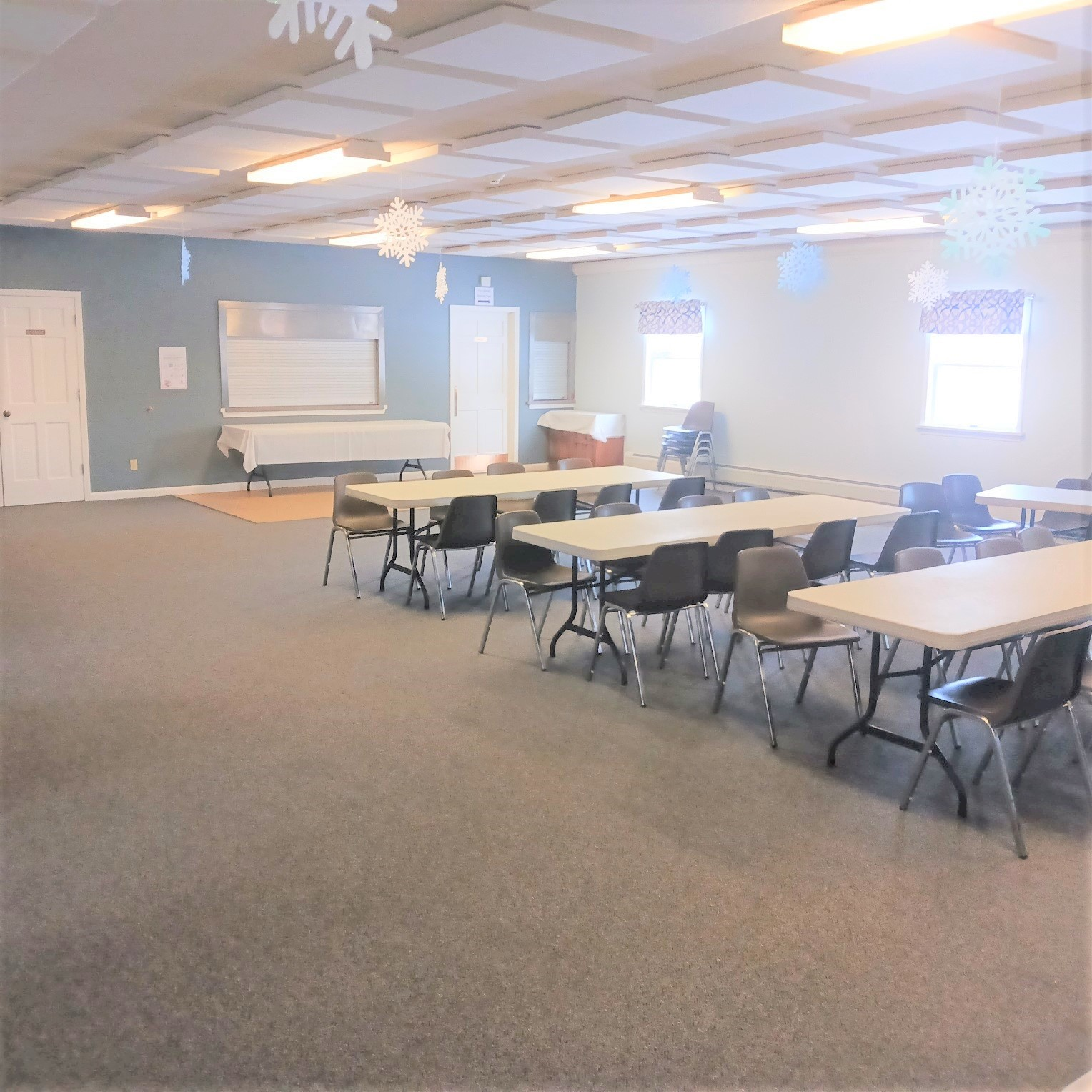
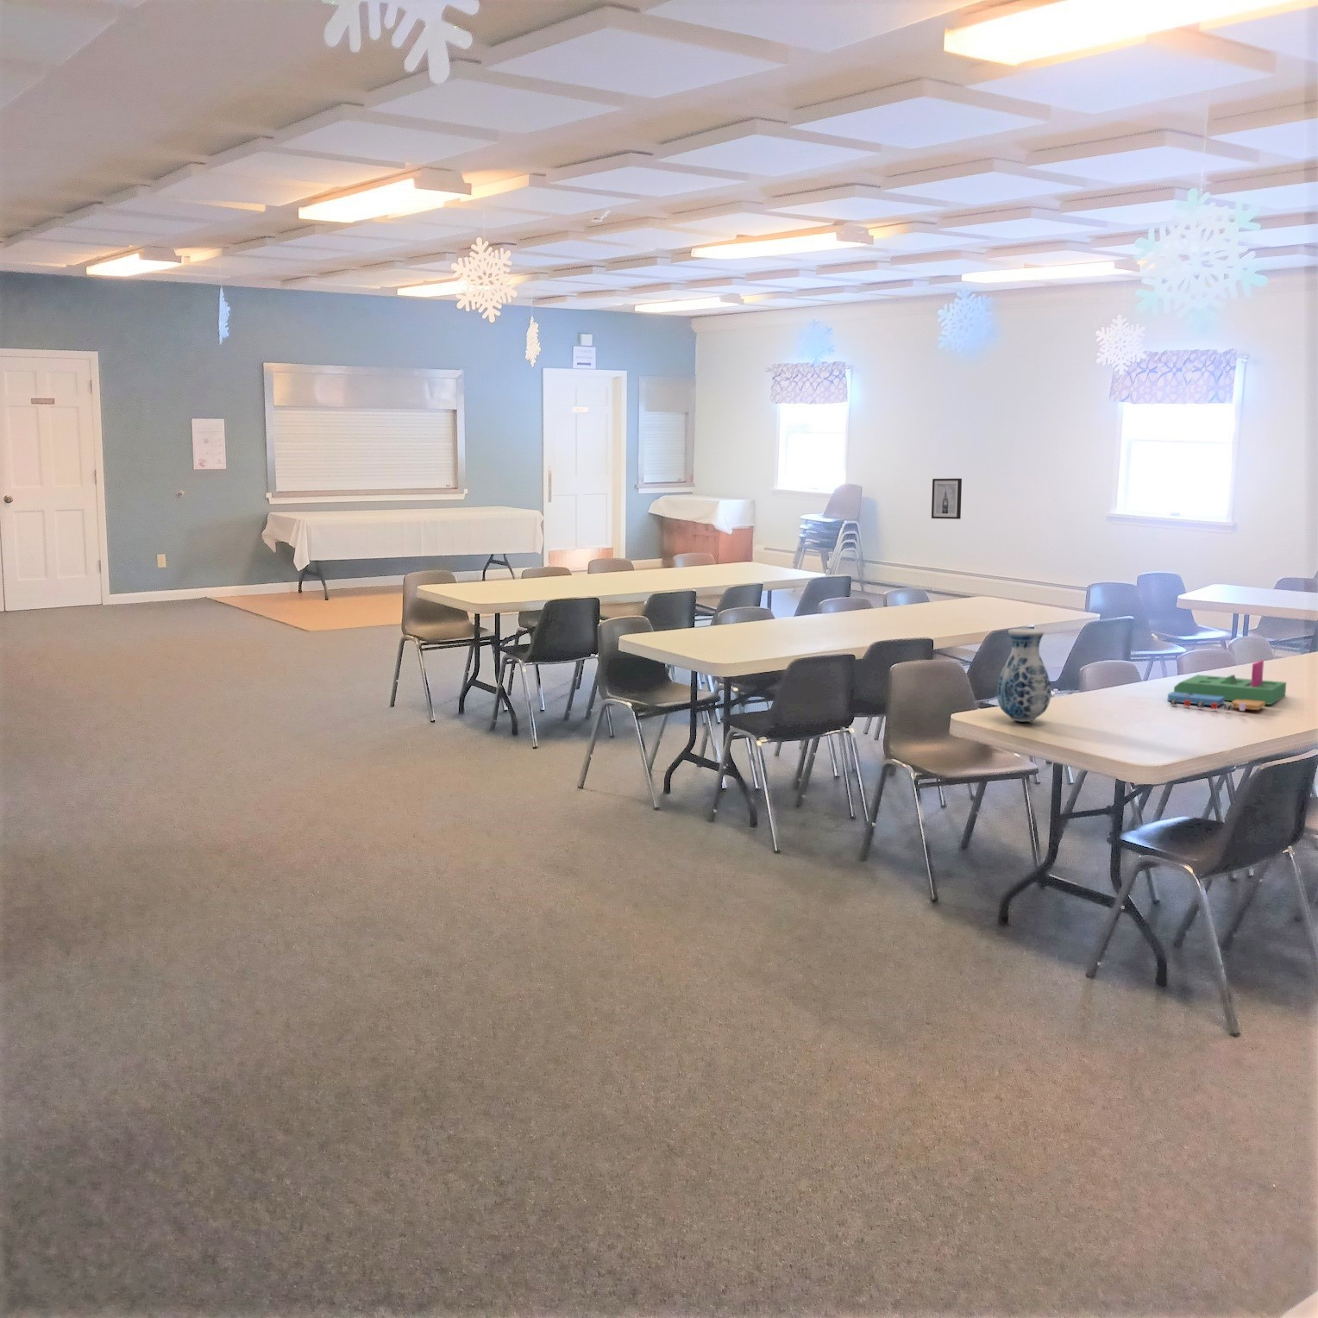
+ vase [996,628,1051,723]
+ wall art [931,478,963,520]
+ board game [1167,659,1287,712]
